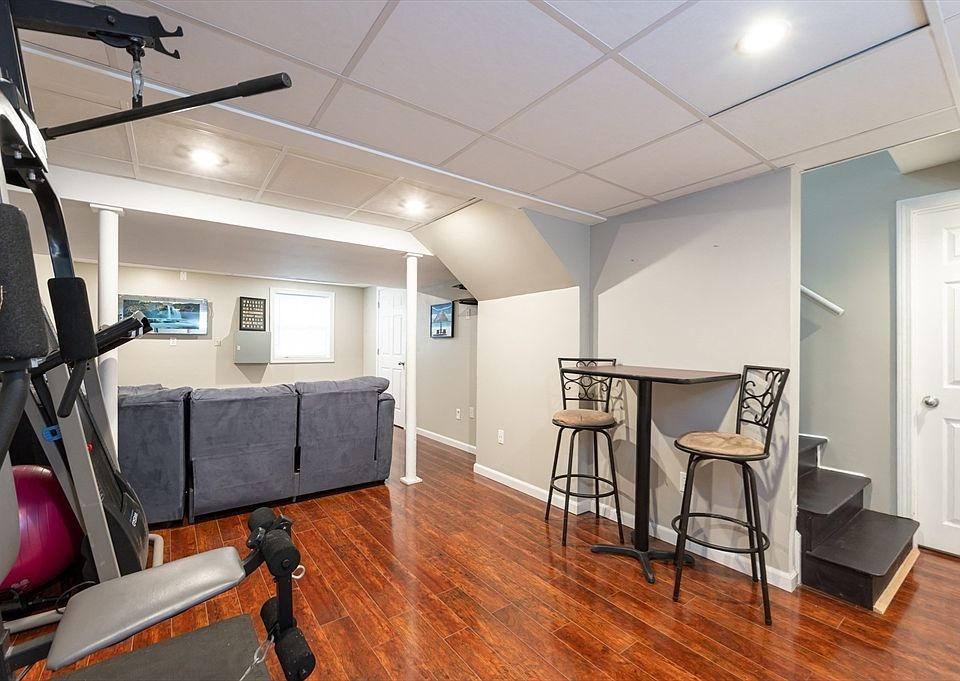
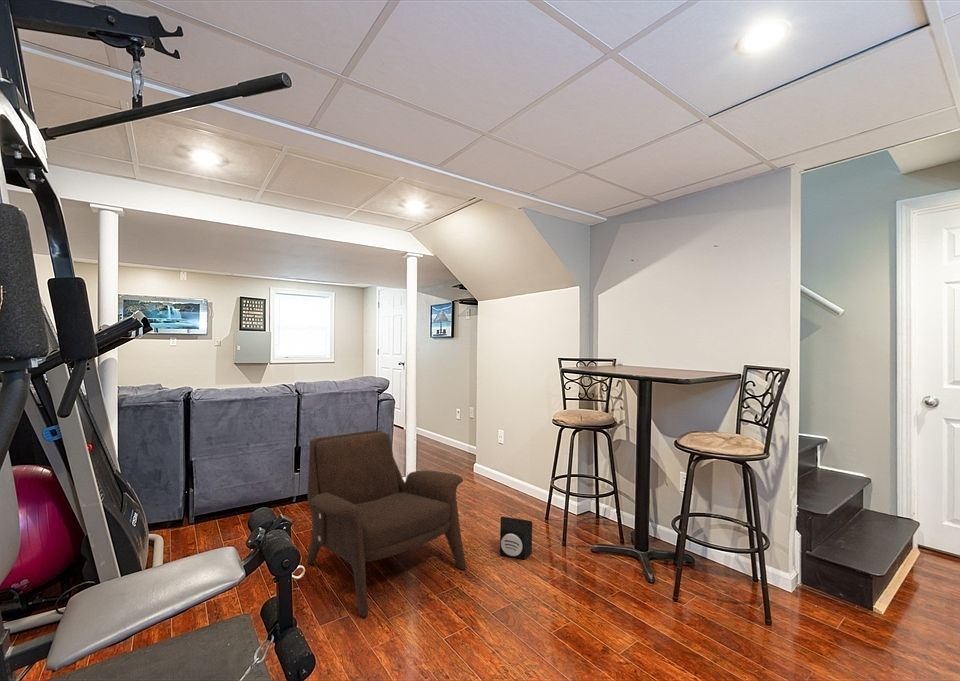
+ speaker [499,516,533,560]
+ armchair [306,429,467,618]
